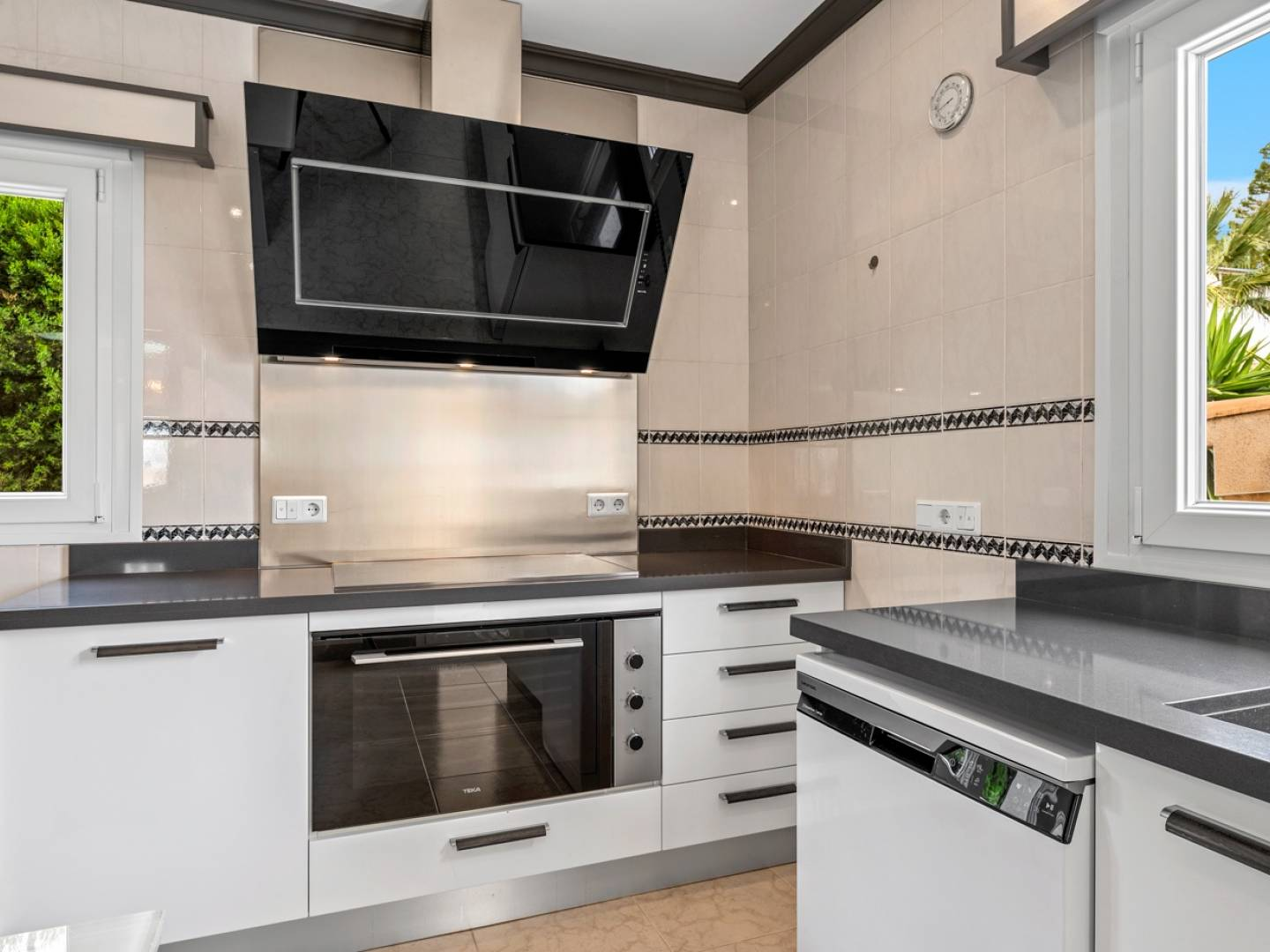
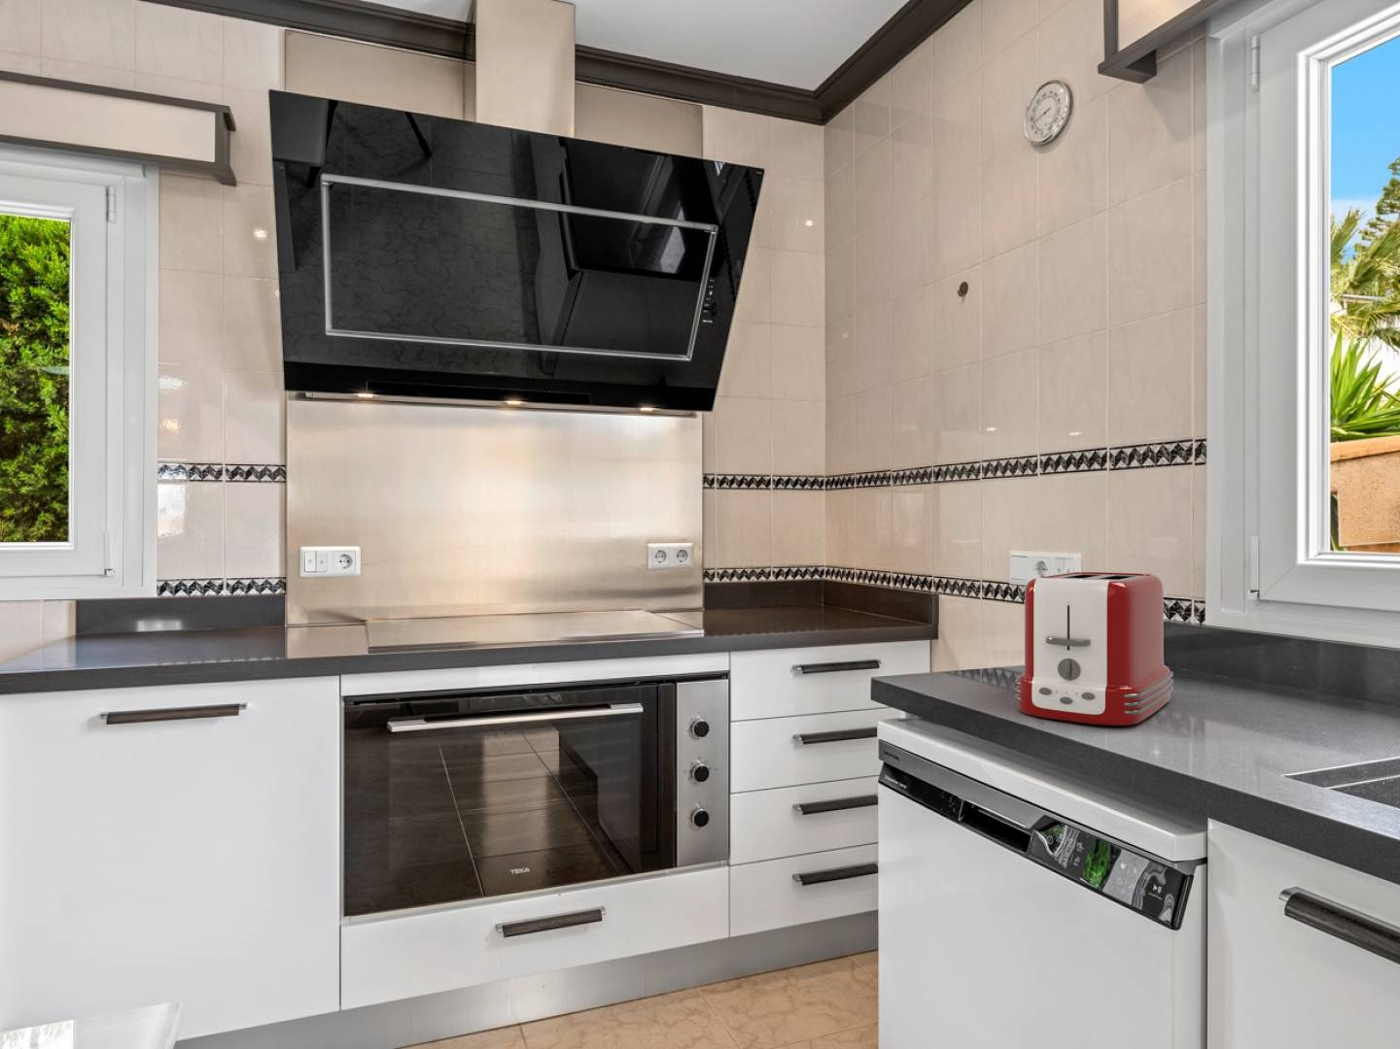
+ toaster [1014,571,1174,726]
